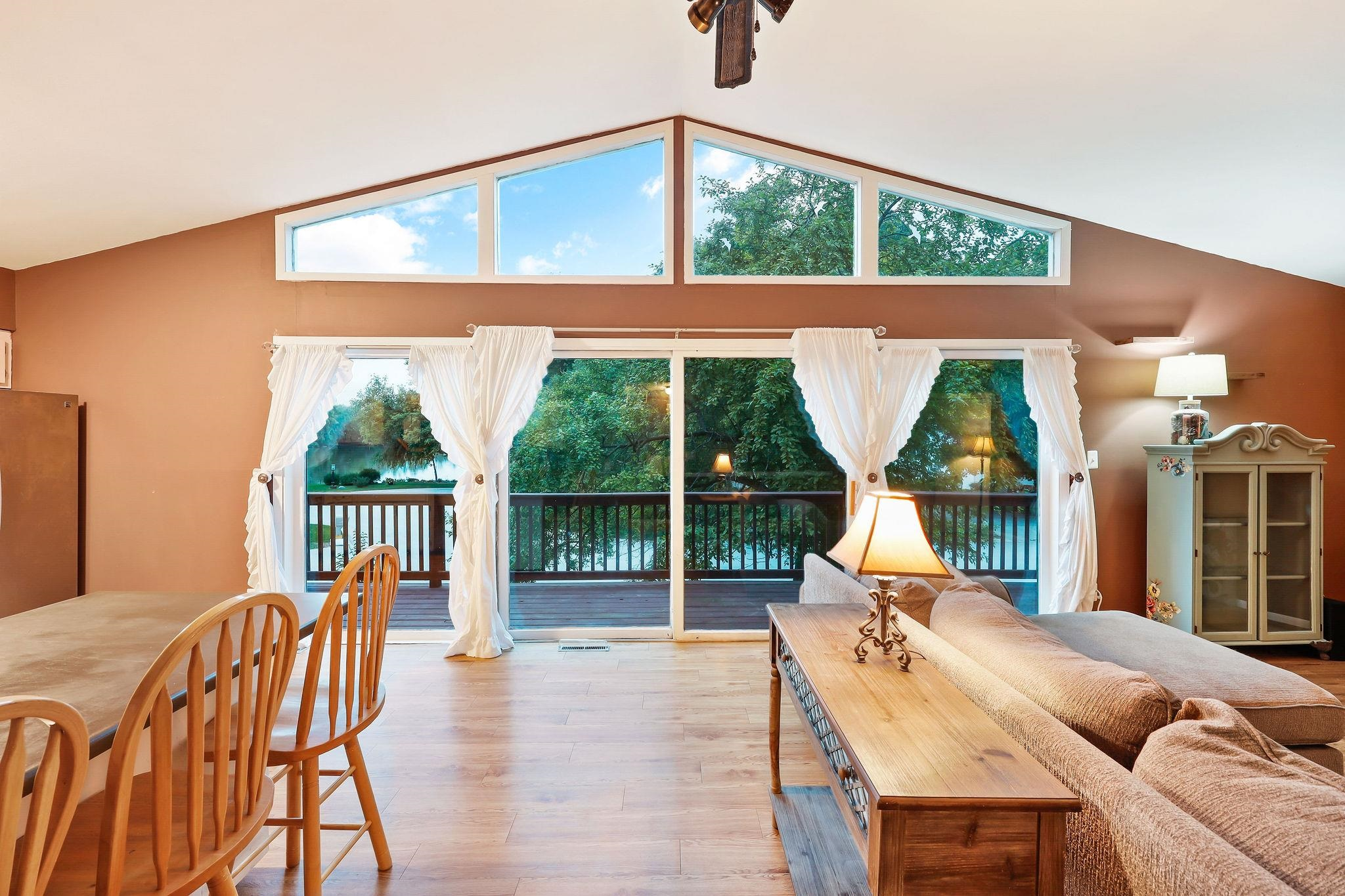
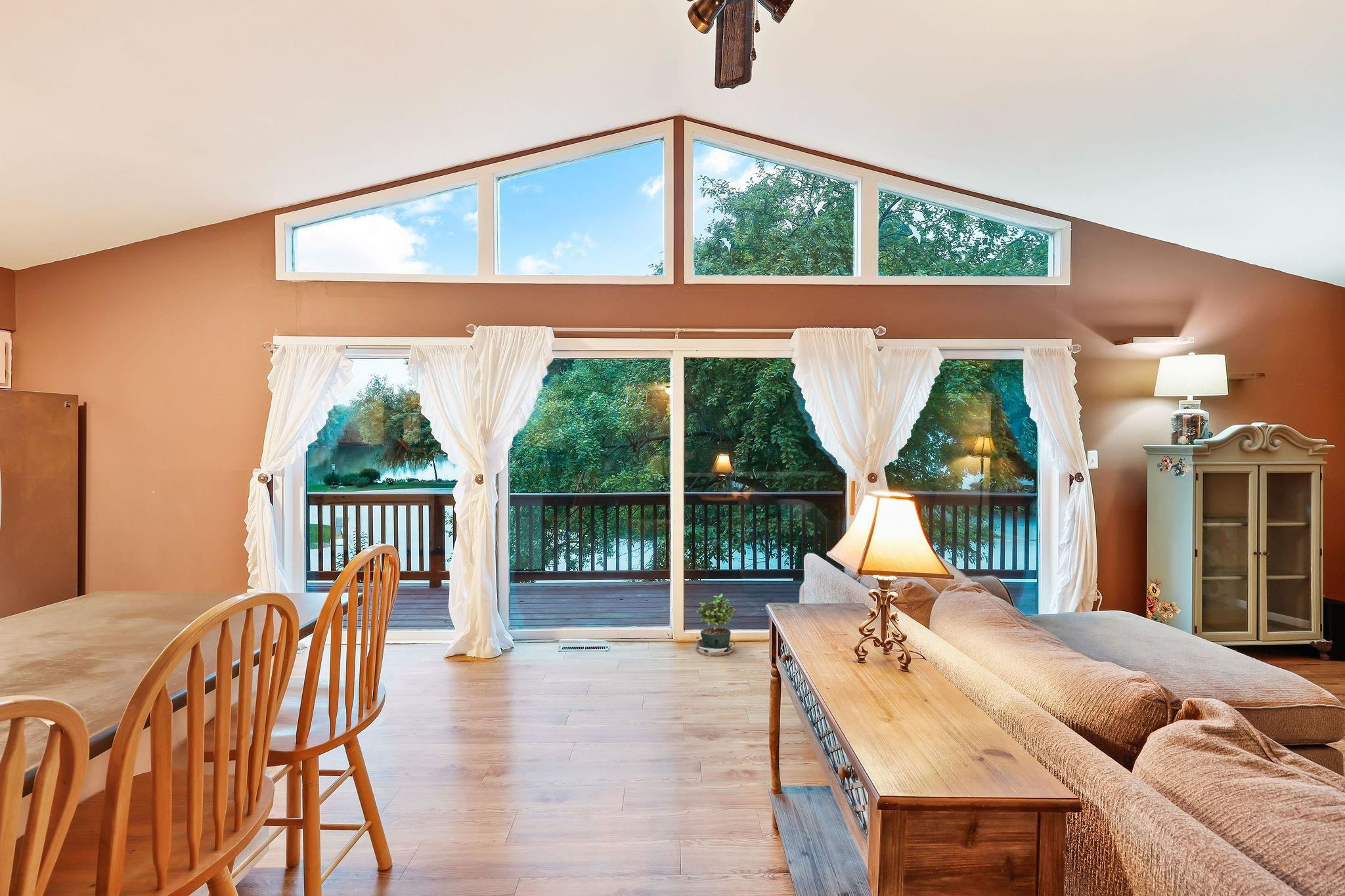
+ potted plant [695,593,741,660]
